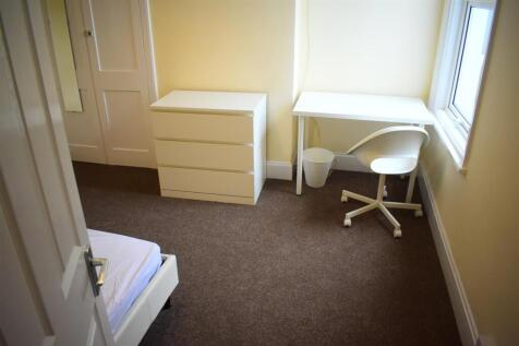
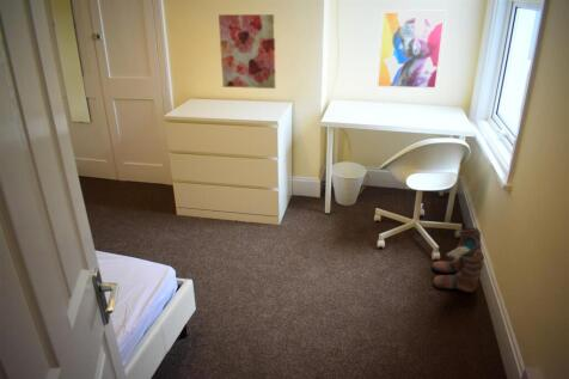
+ wall art [375,10,448,91]
+ wall art [218,13,277,90]
+ boots [430,227,485,294]
